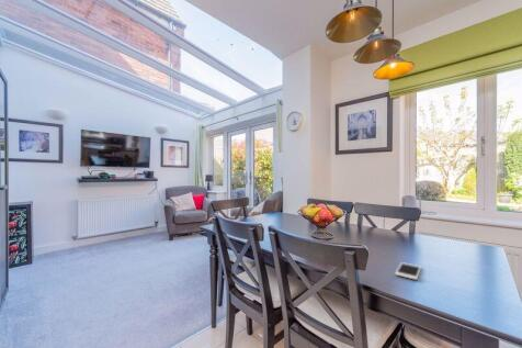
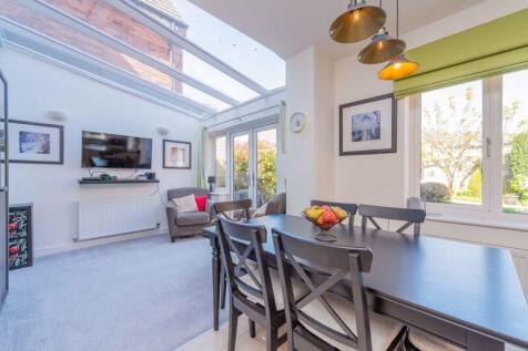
- cell phone [394,261,422,281]
